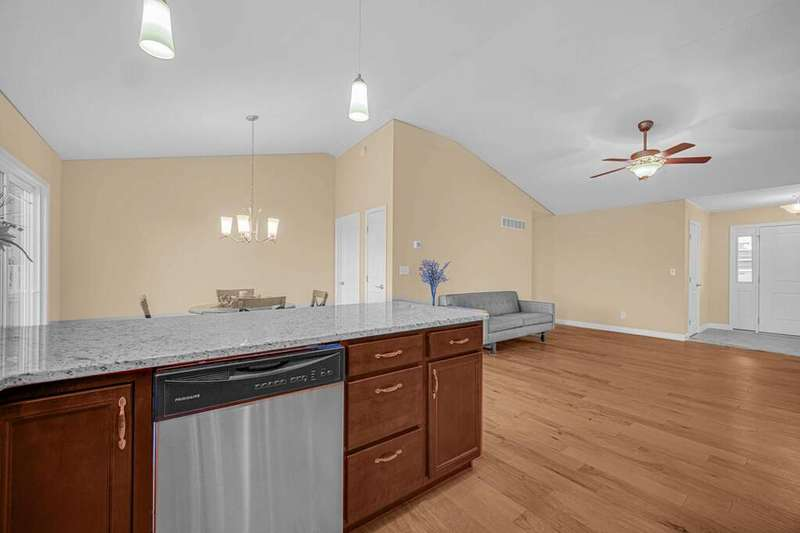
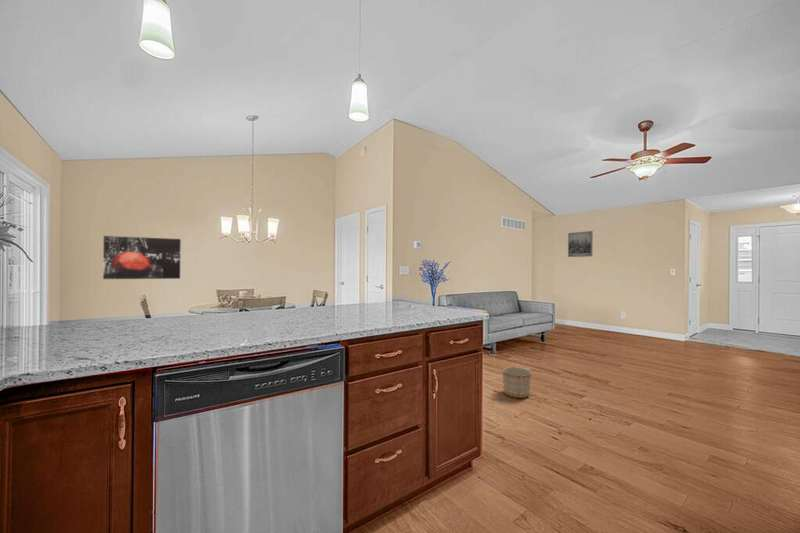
+ wall art [102,235,182,280]
+ wall art [567,230,594,258]
+ planter [501,366,532,399]
